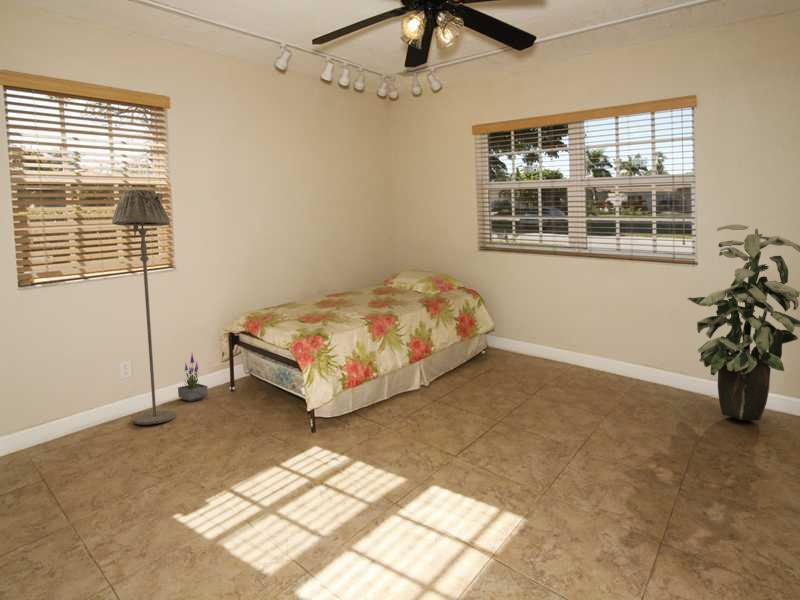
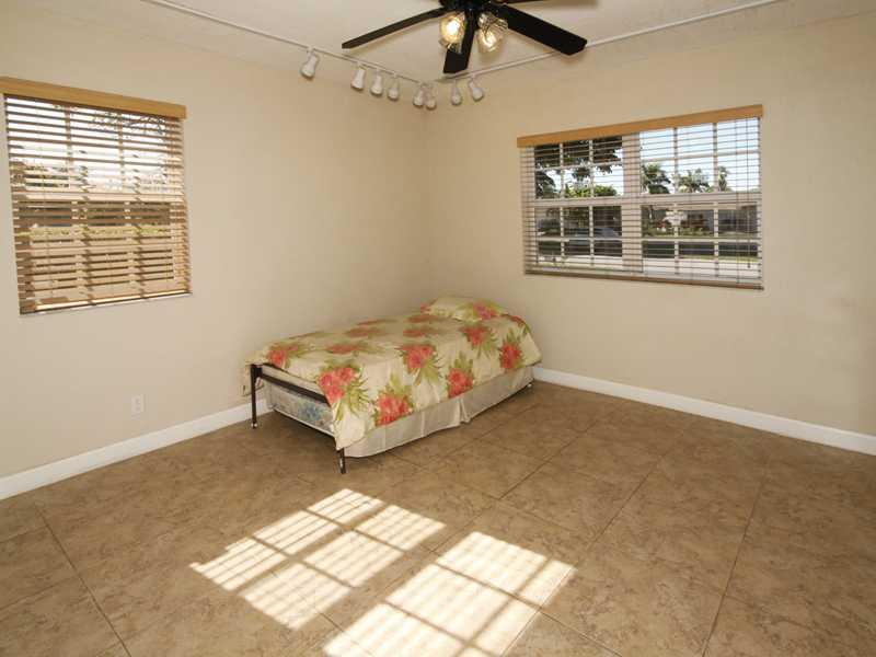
- indoor plant [687,223,800,421]
- potted plant [177,351,209,403]
- floor lamp [111,189,177,425]
